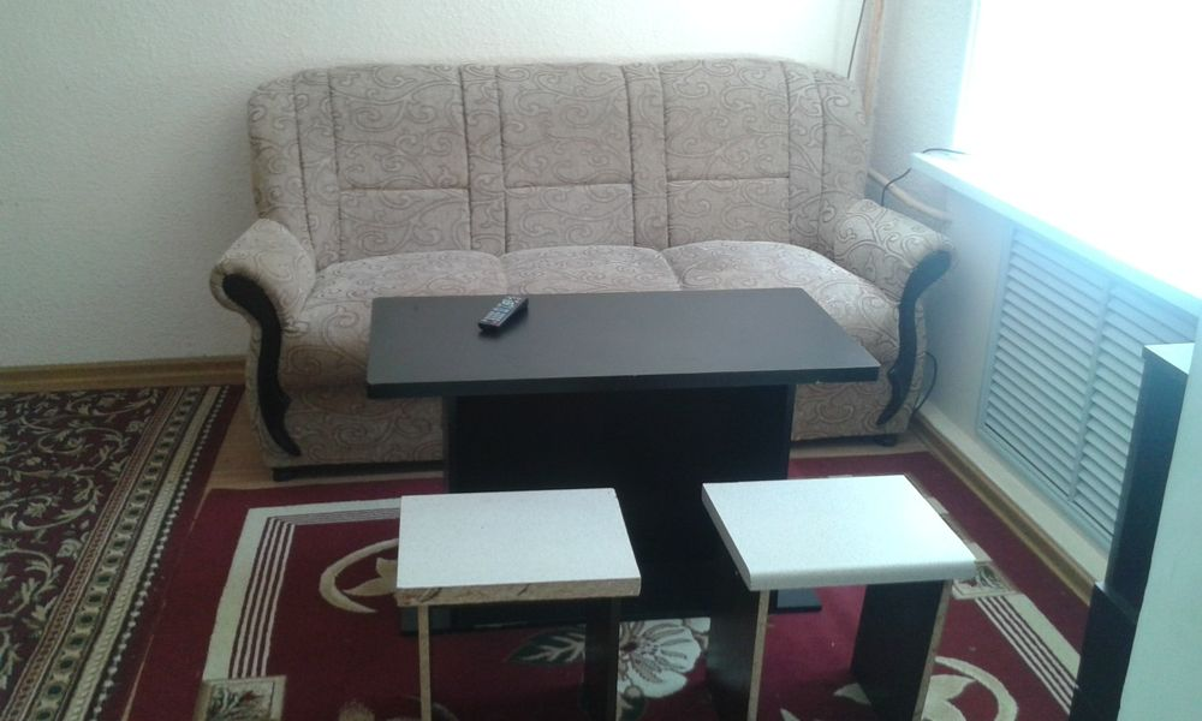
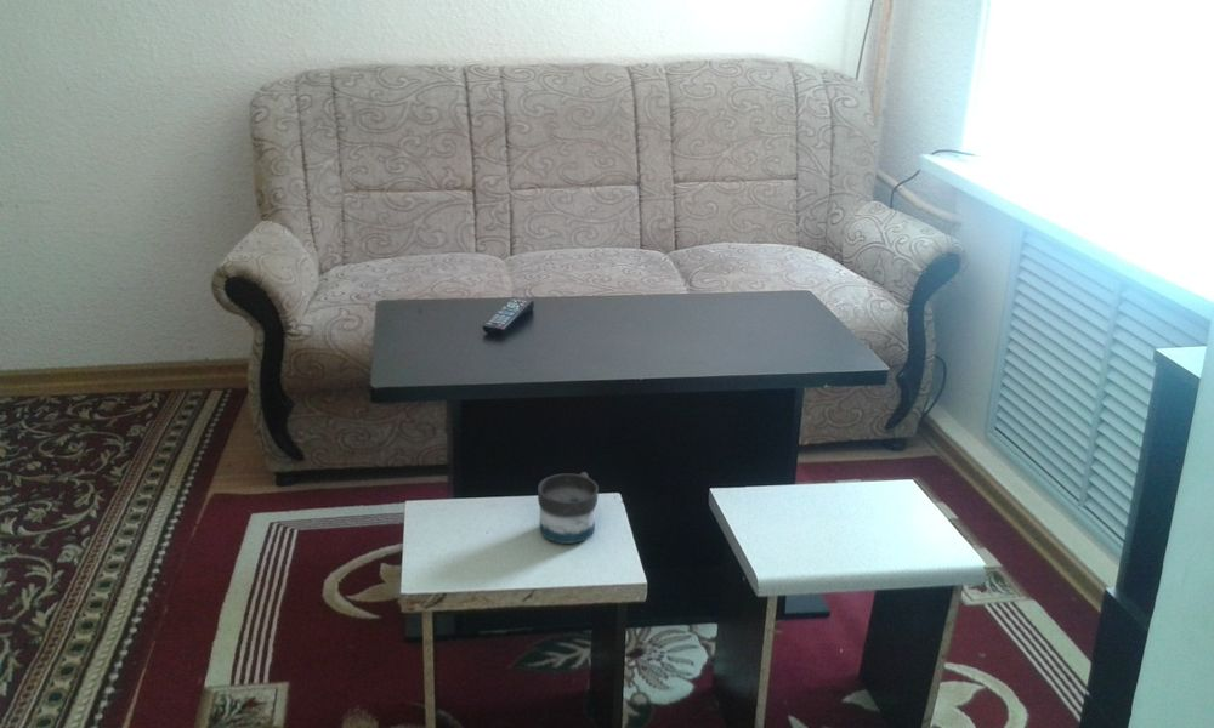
+ mug [537,471,600,545]
